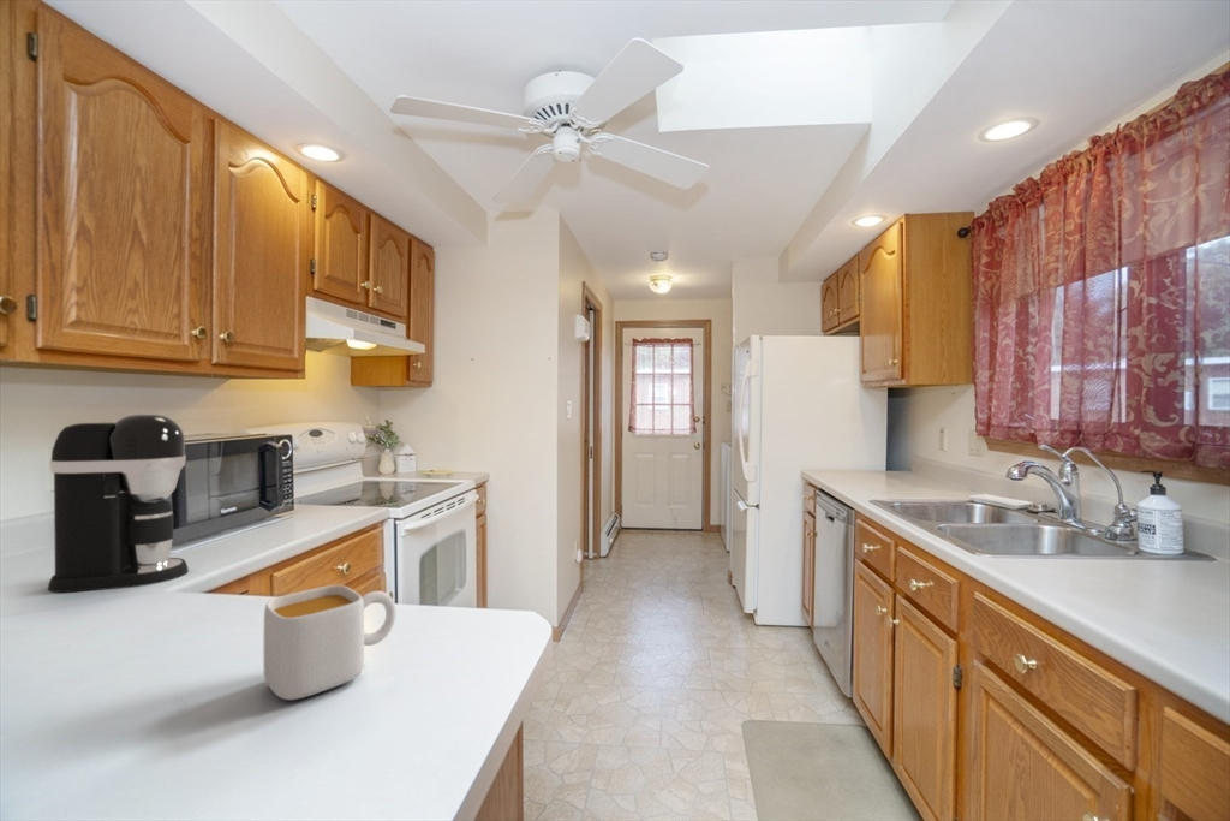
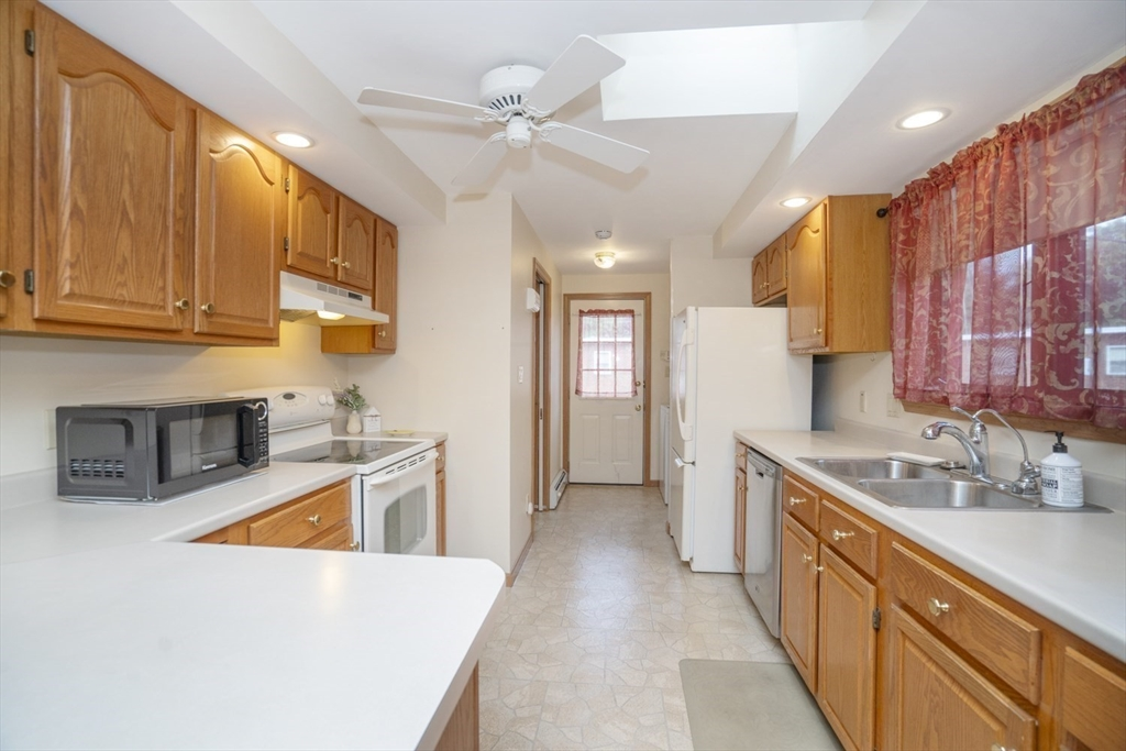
- coffee maker [47,414,190,594]
- mug [263,584,396,701]
